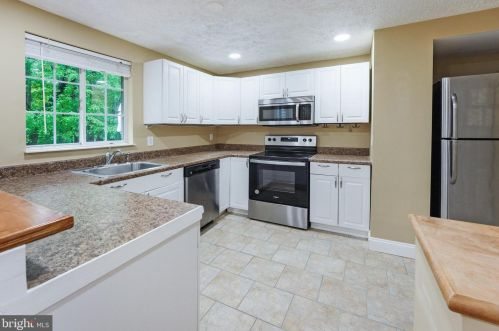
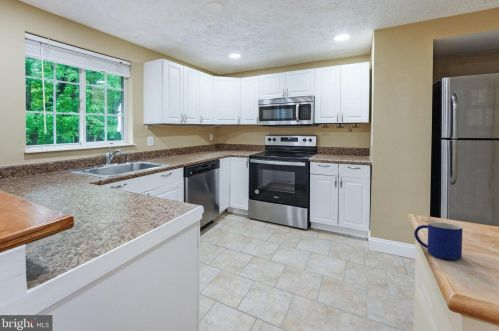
+ mug [413,221,463,260]
